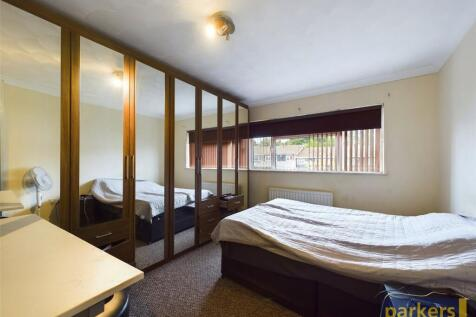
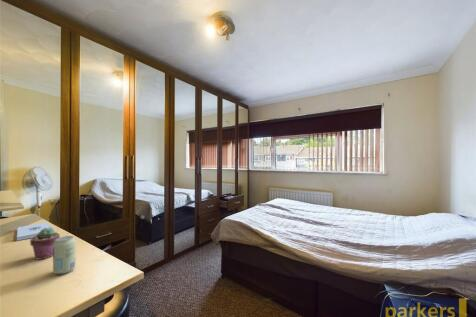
+ potted succulent [29,226,61,261]
+ beverage can [52,235,77,275]
+ notepad [16,221,51,241]
